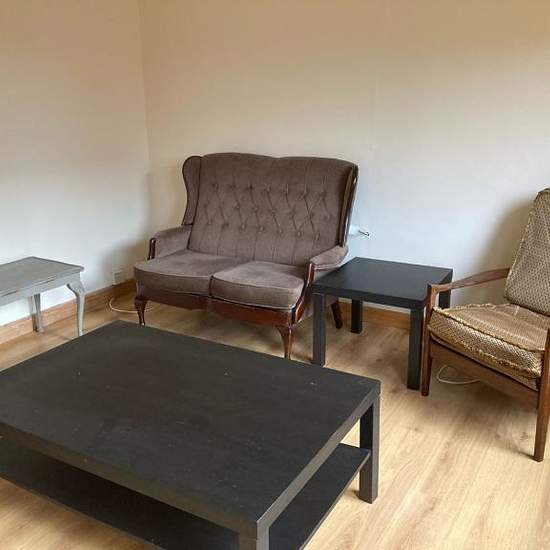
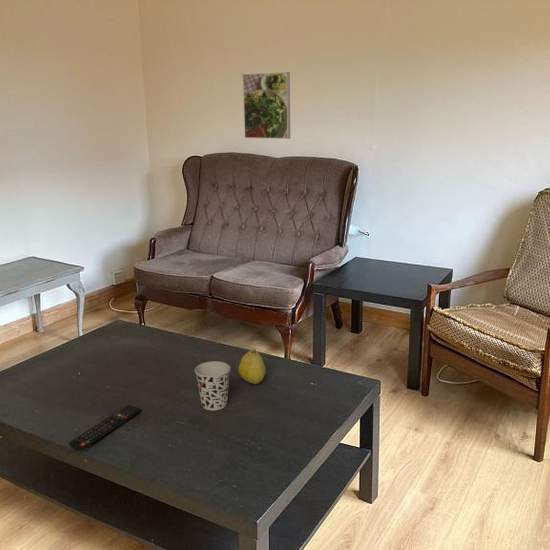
+ fruit [238,348,267,385]
+ remote control [68,404,142,452]
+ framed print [242,71,291,140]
+ cup [194,360,231,412]
